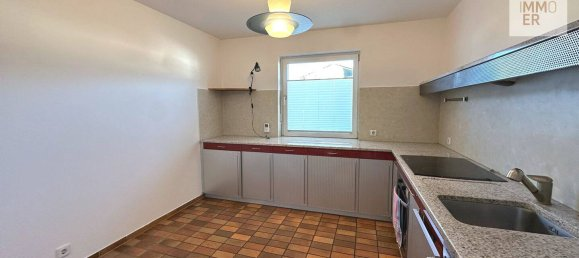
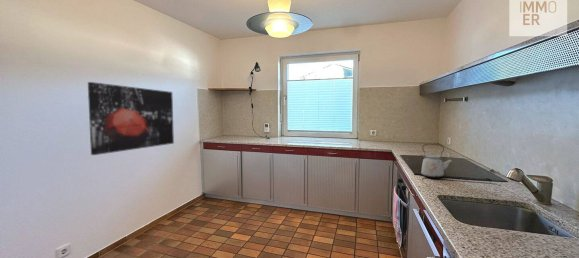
+ wall art [87,81,175,156]
+ kettle [420,143,453,179]
